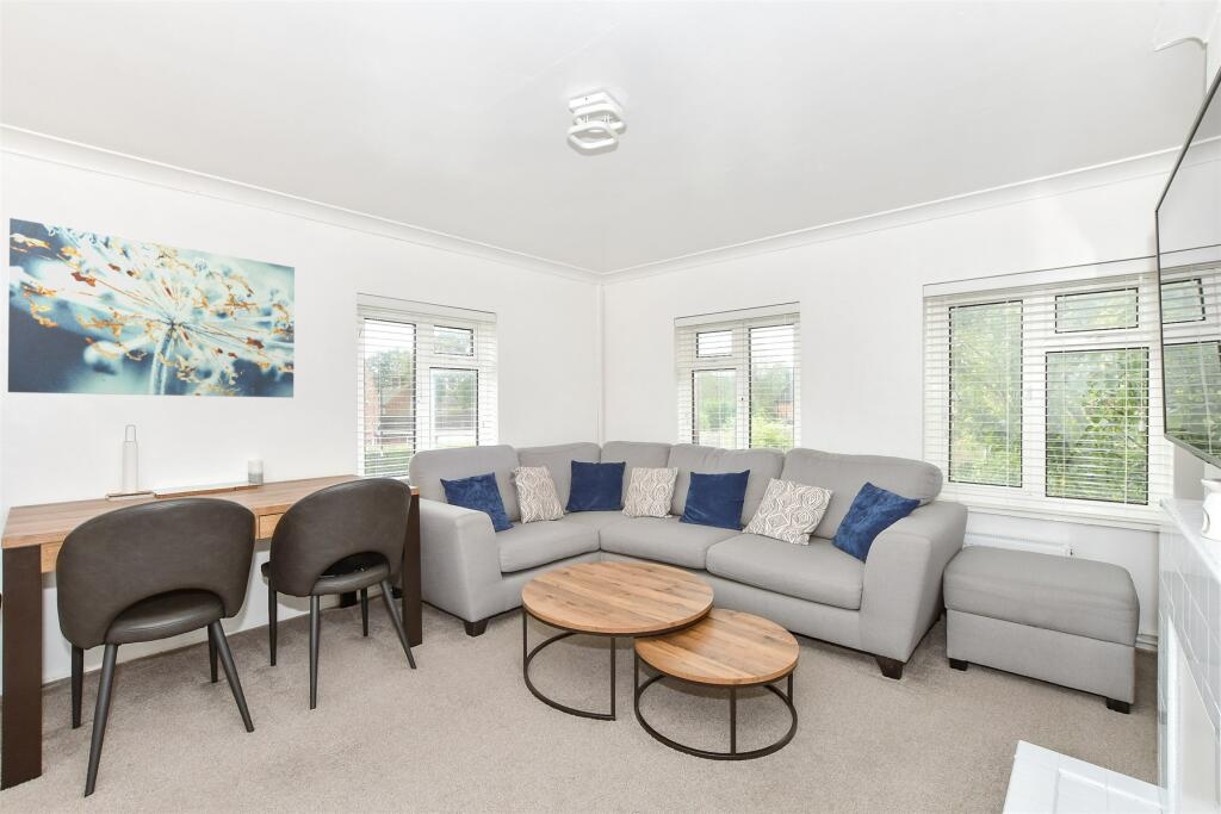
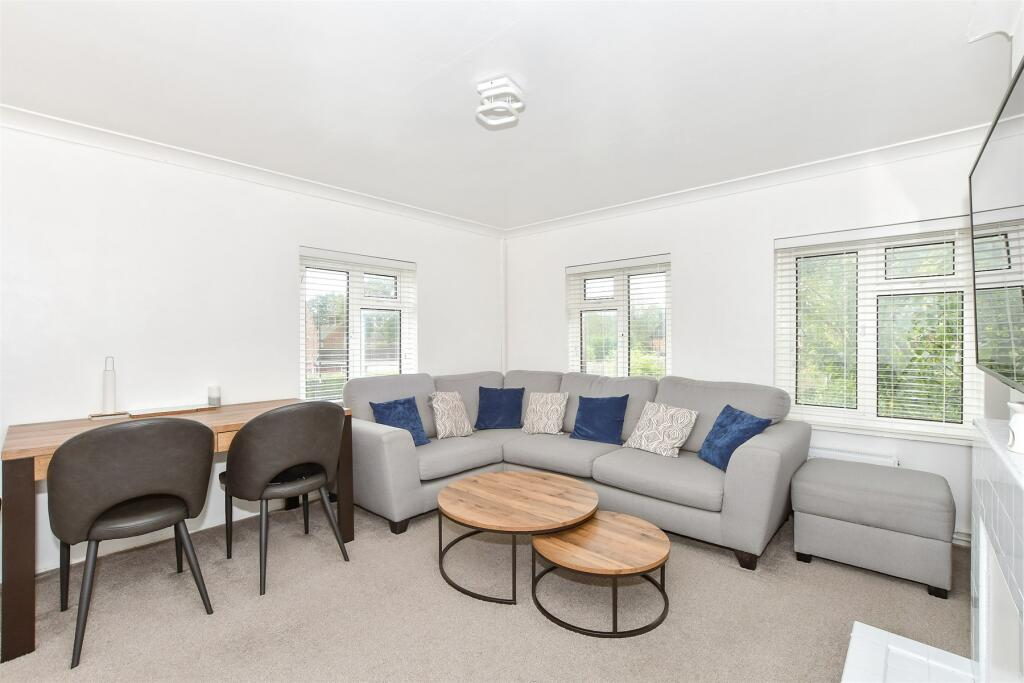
- wall art [7,217,296,399]
